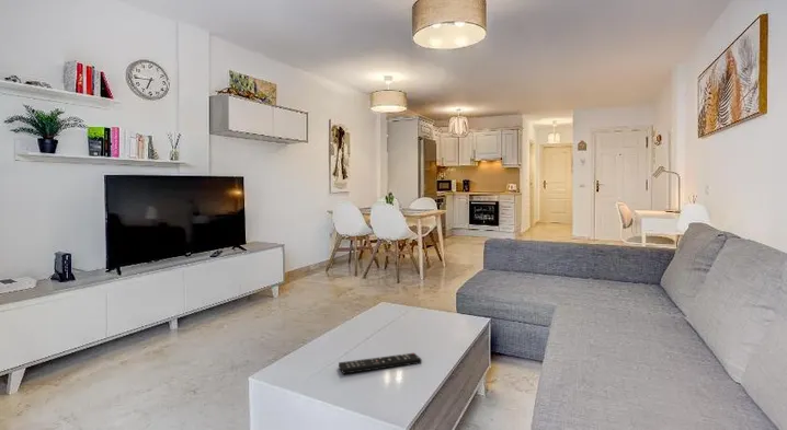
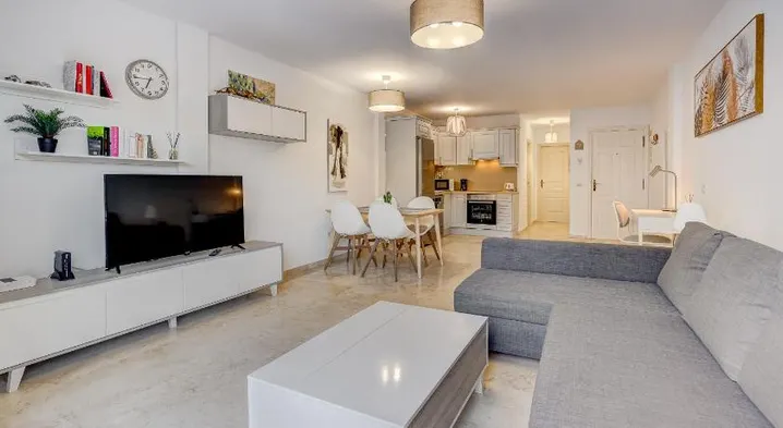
- remote control [338,352,423,375]
